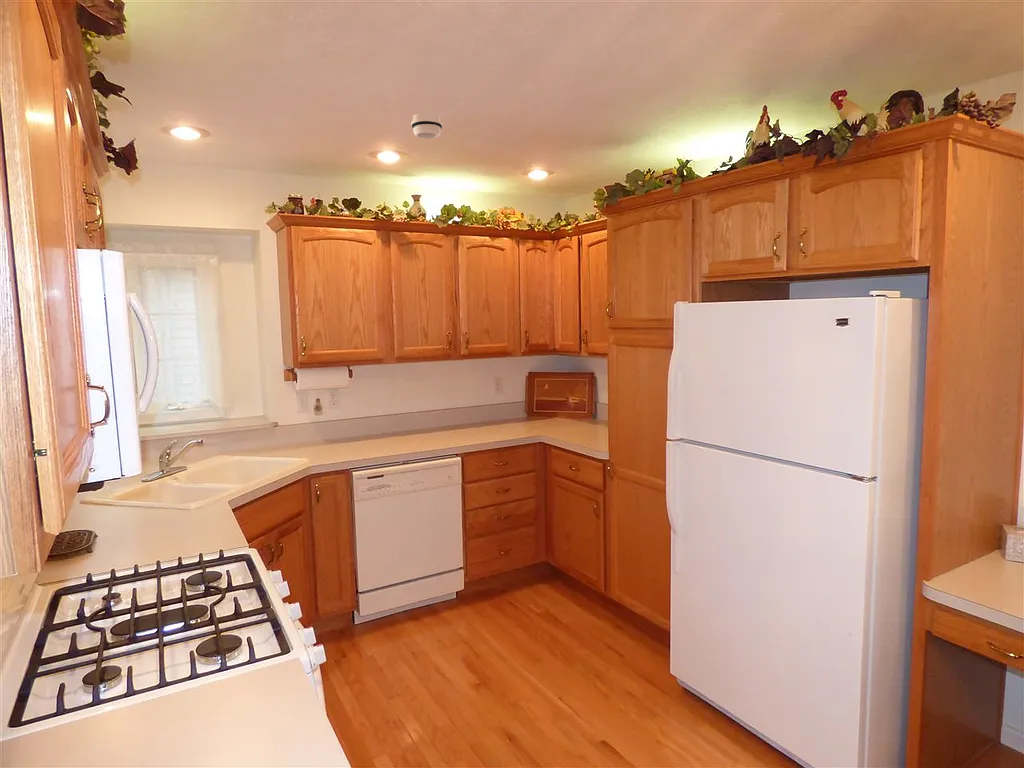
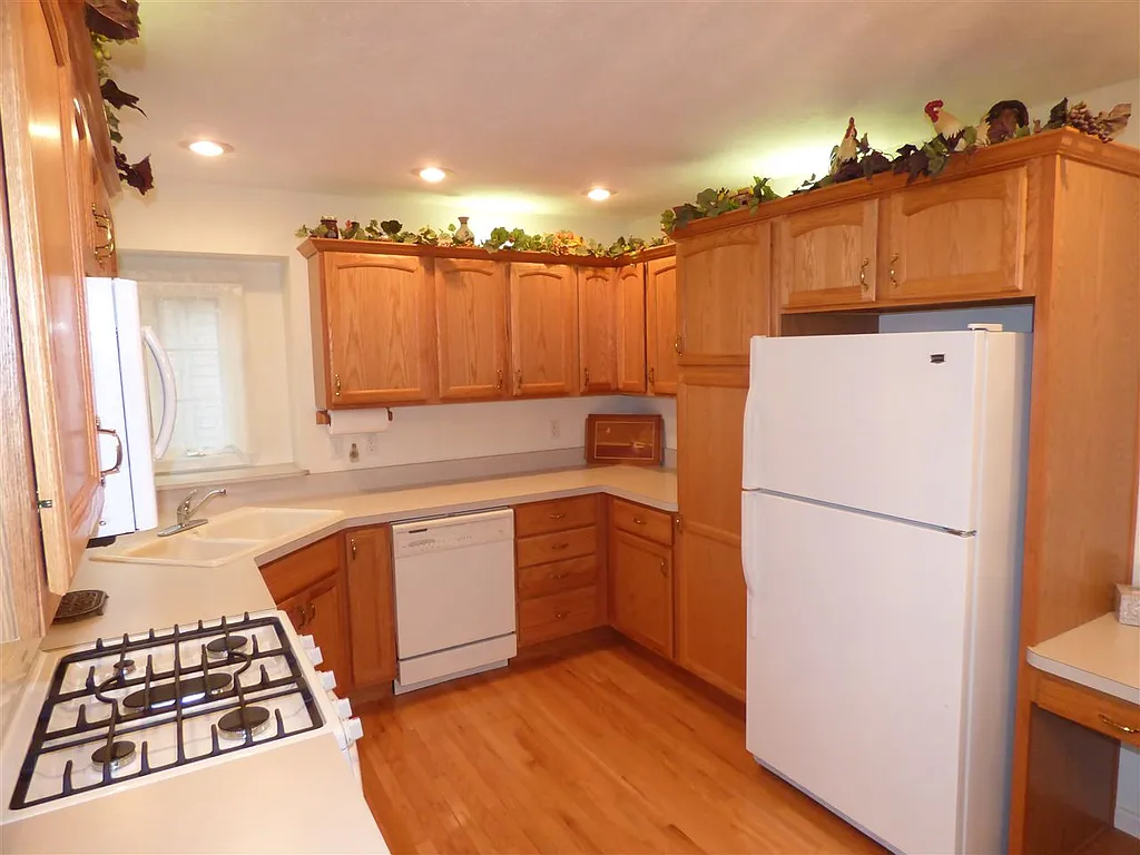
- smoke detector [410,112,443,140]
